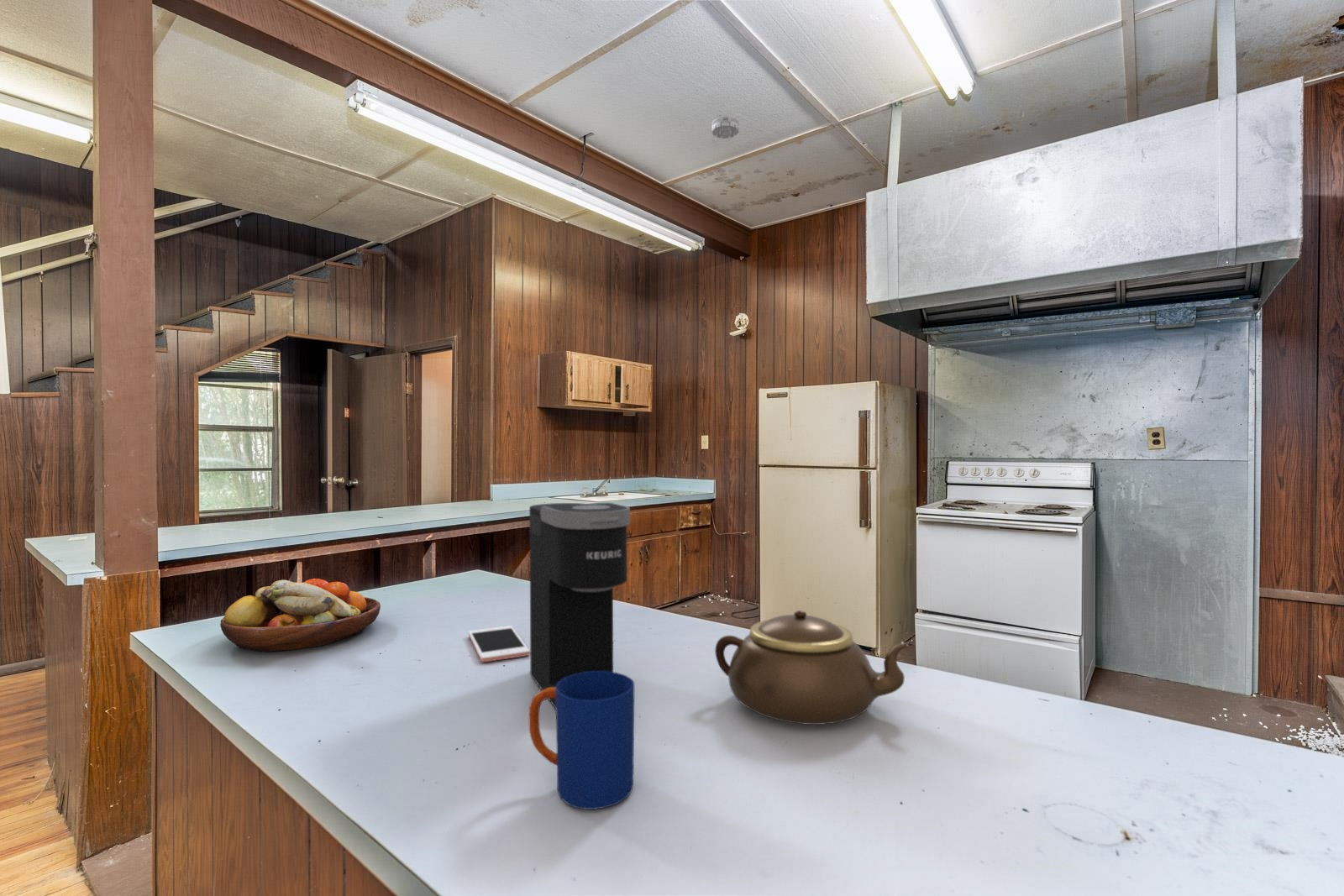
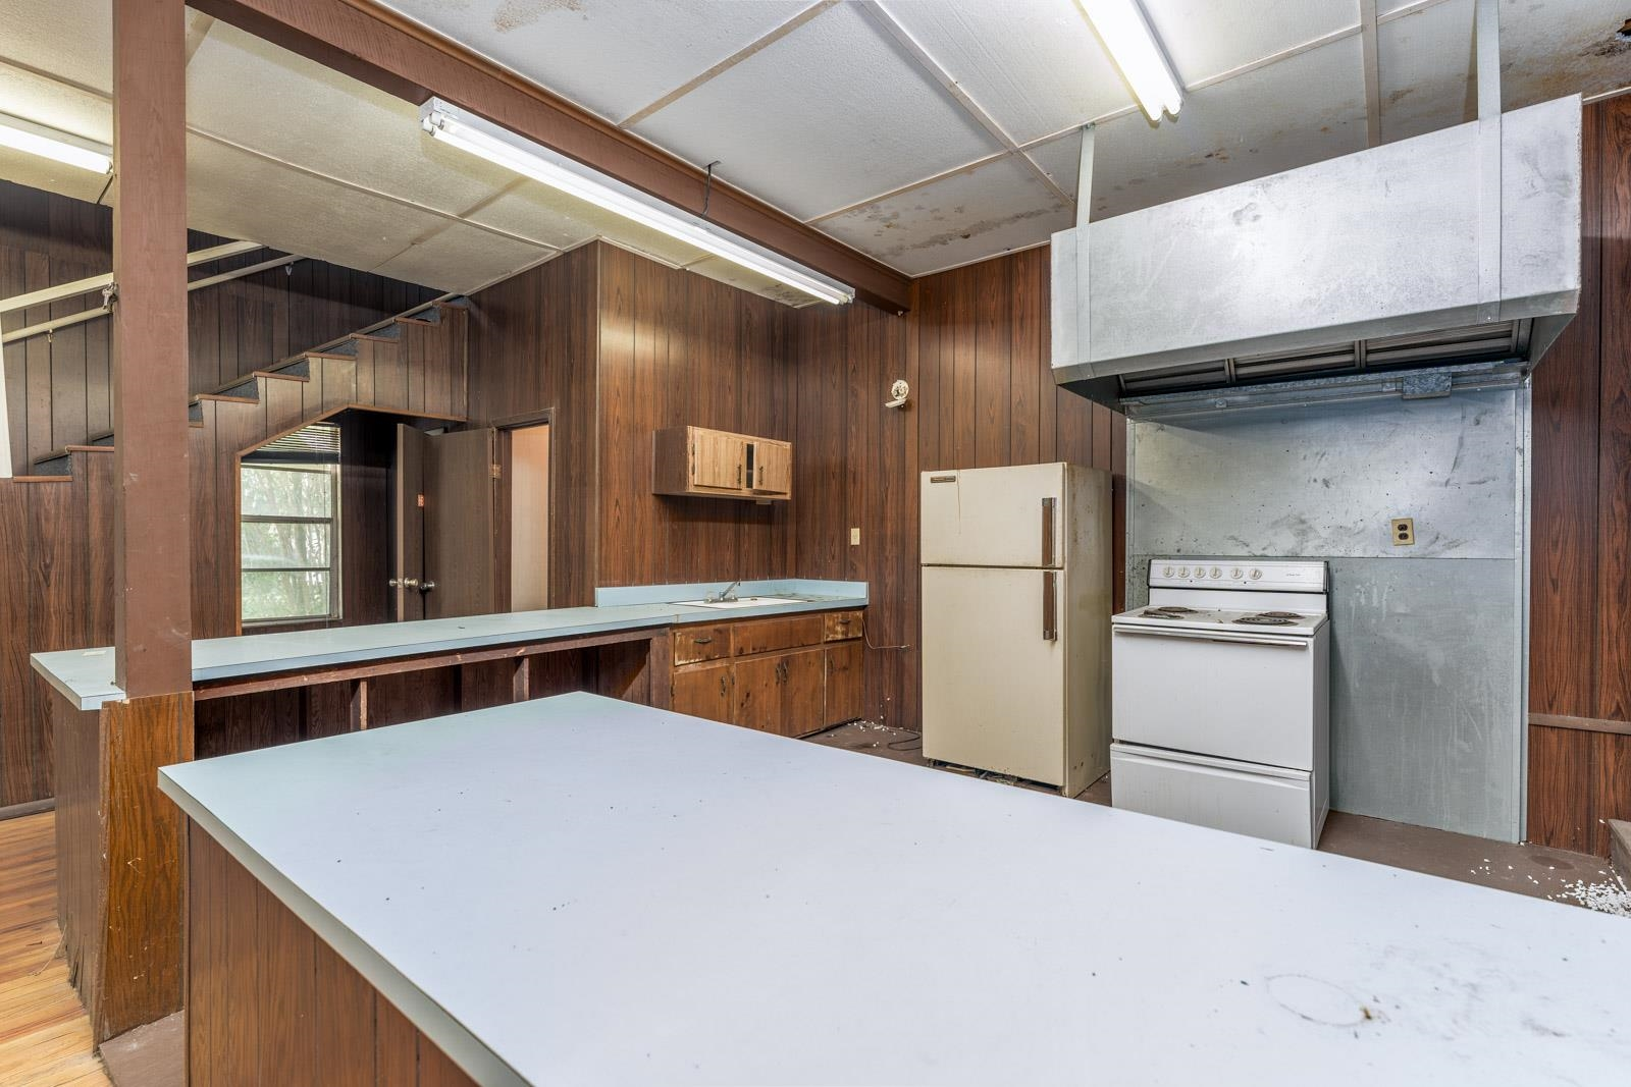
- coffee maker [528,502,631,710]
- teapot [714,610,911,726]
- cell phone [468,625,530,663]
- mug [528,671,635,810]
- smoke detector [711,115,740,139]
- fruit bowl [219,578,381,652]
